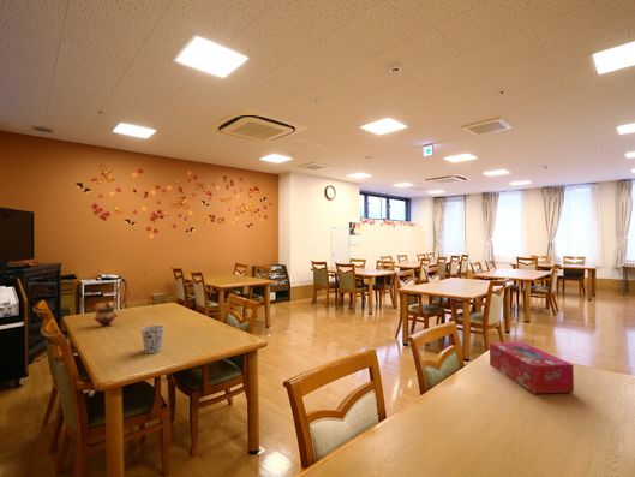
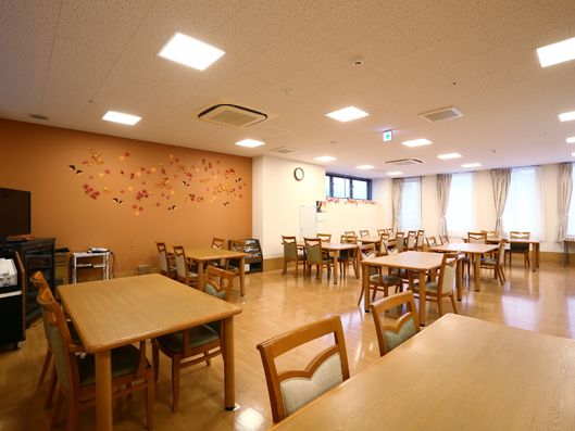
- cup [140,324,166,354]
- teapot [92,300,119,328]
- tissue box [489,341,575,395]
